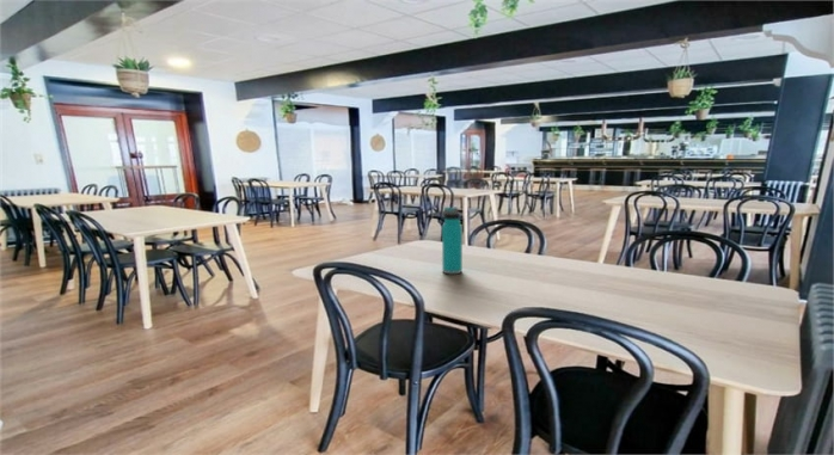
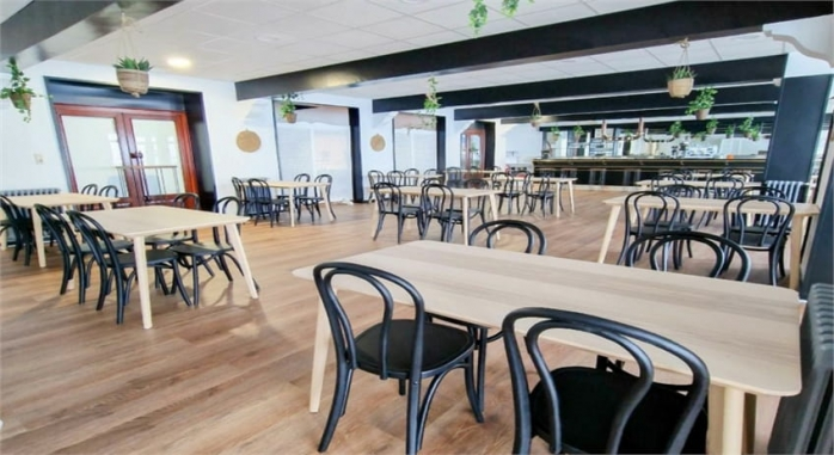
- water bottle [441,205,464,275]
